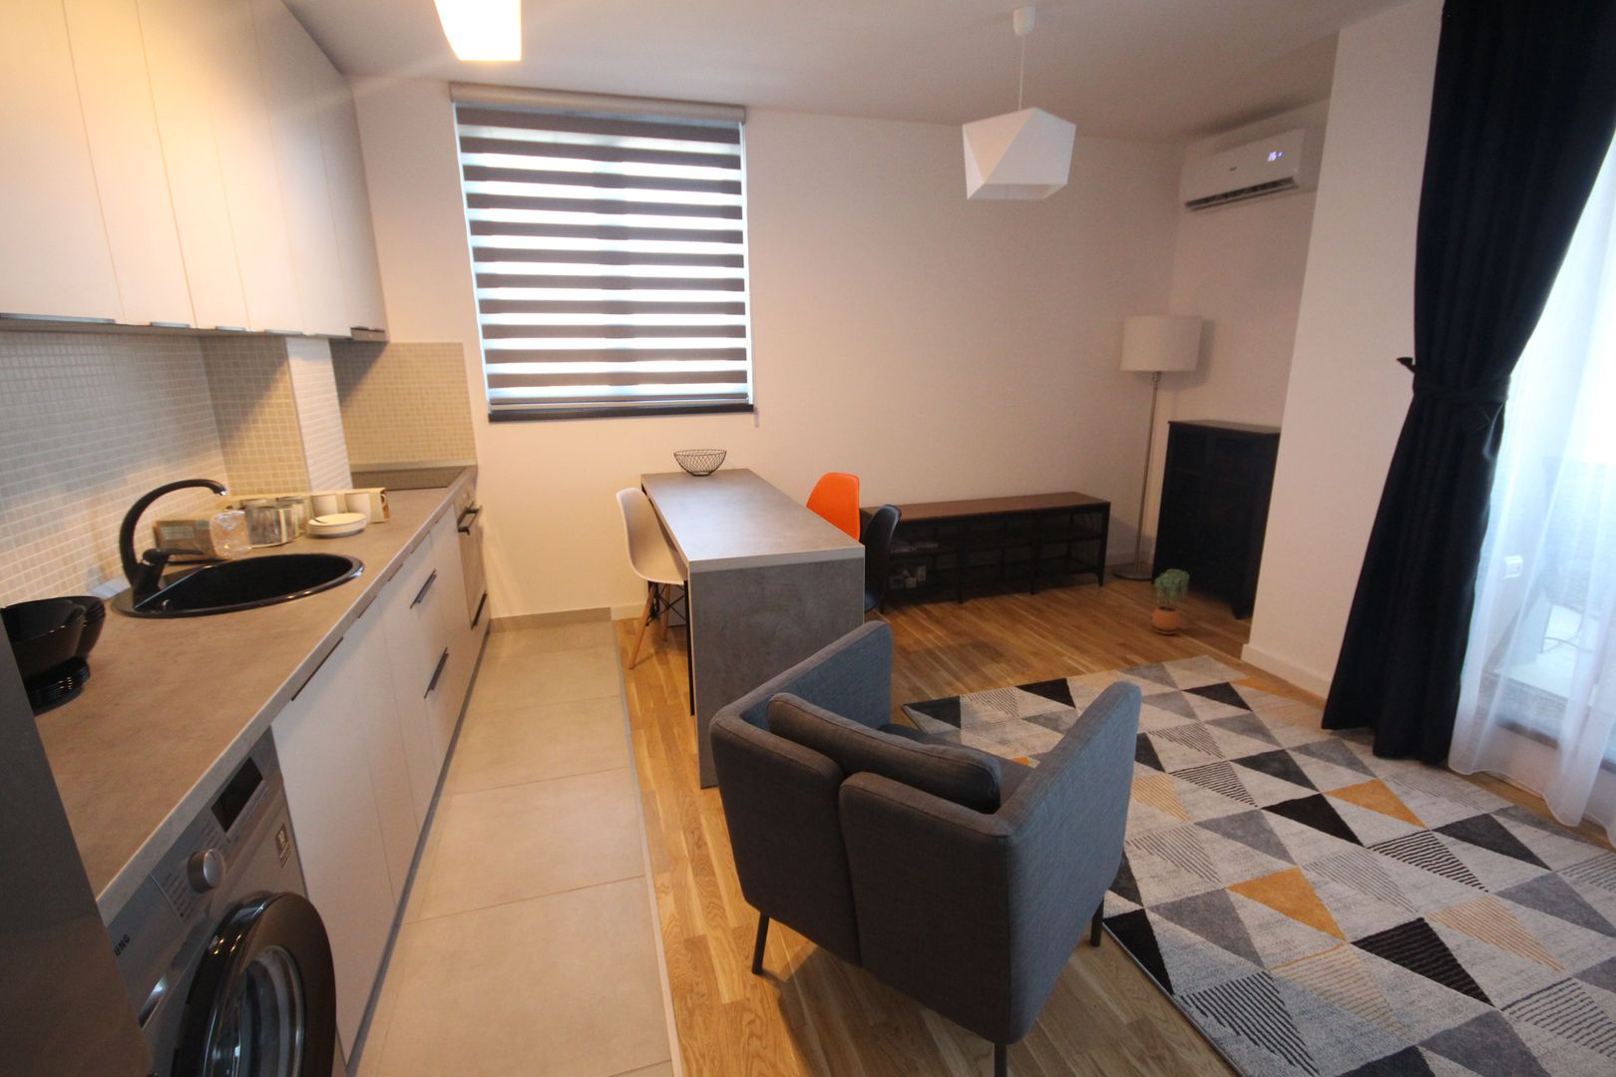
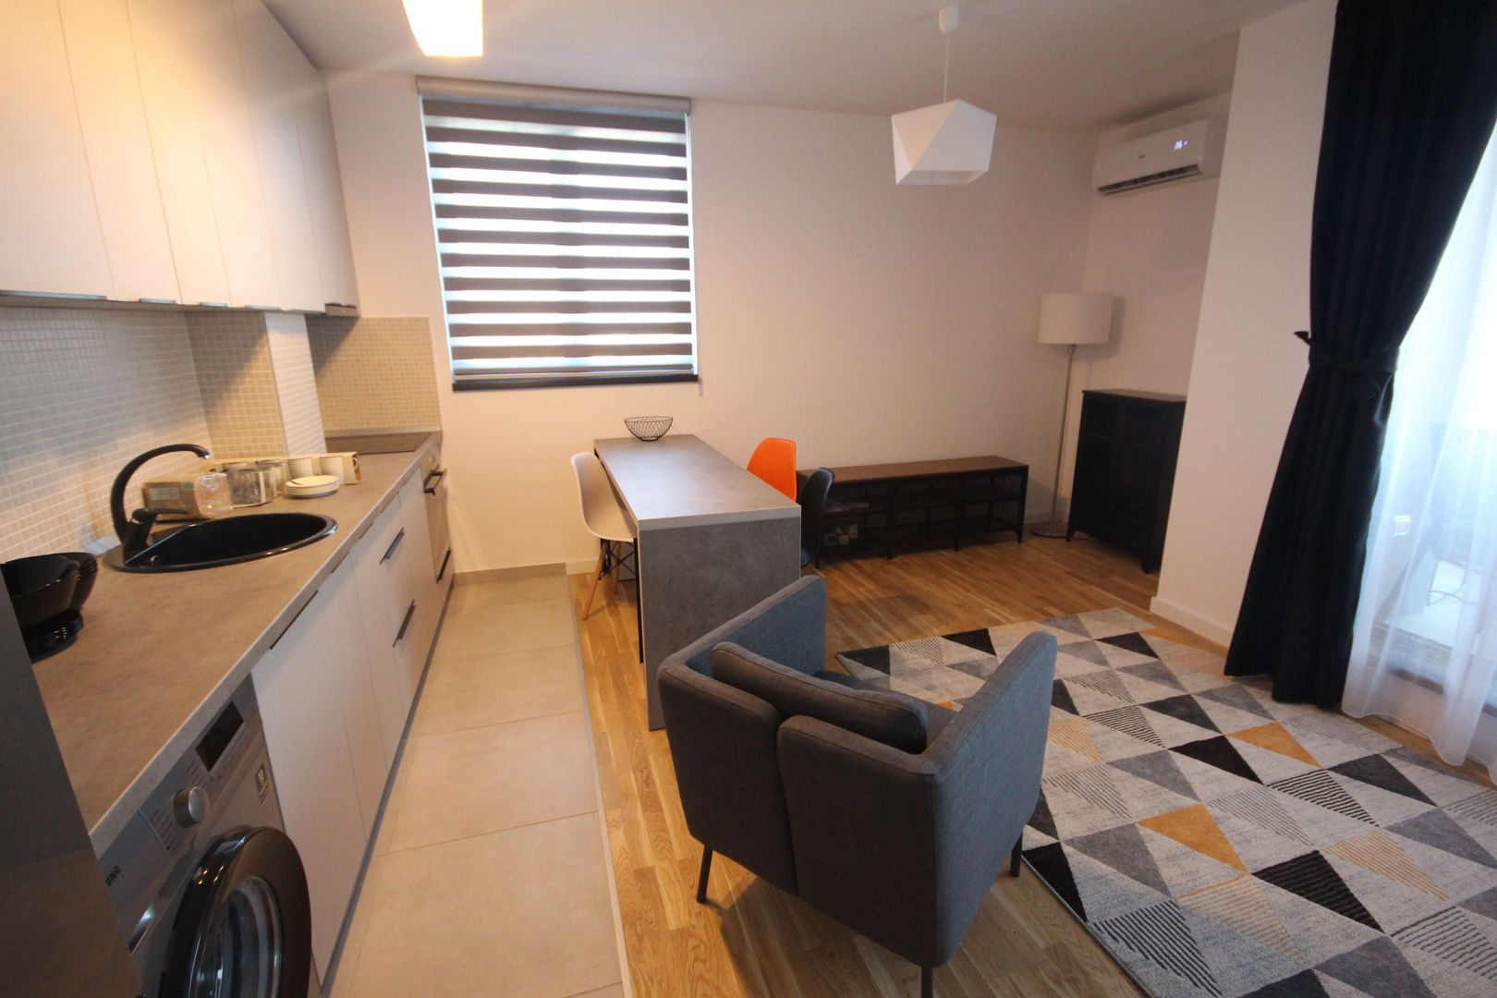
- potted plant [1151,567,1192,635]
